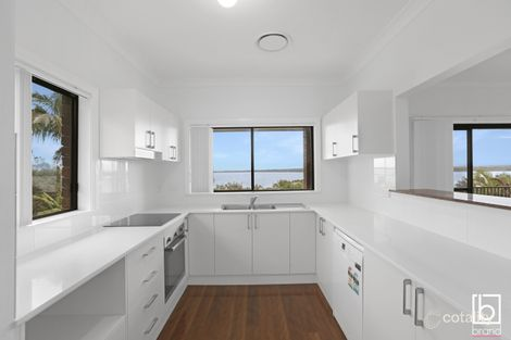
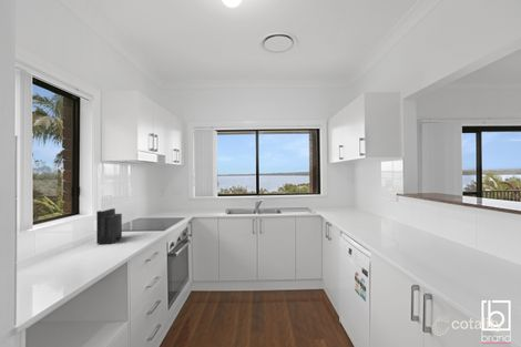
+ knife block [95,193,123,245]
